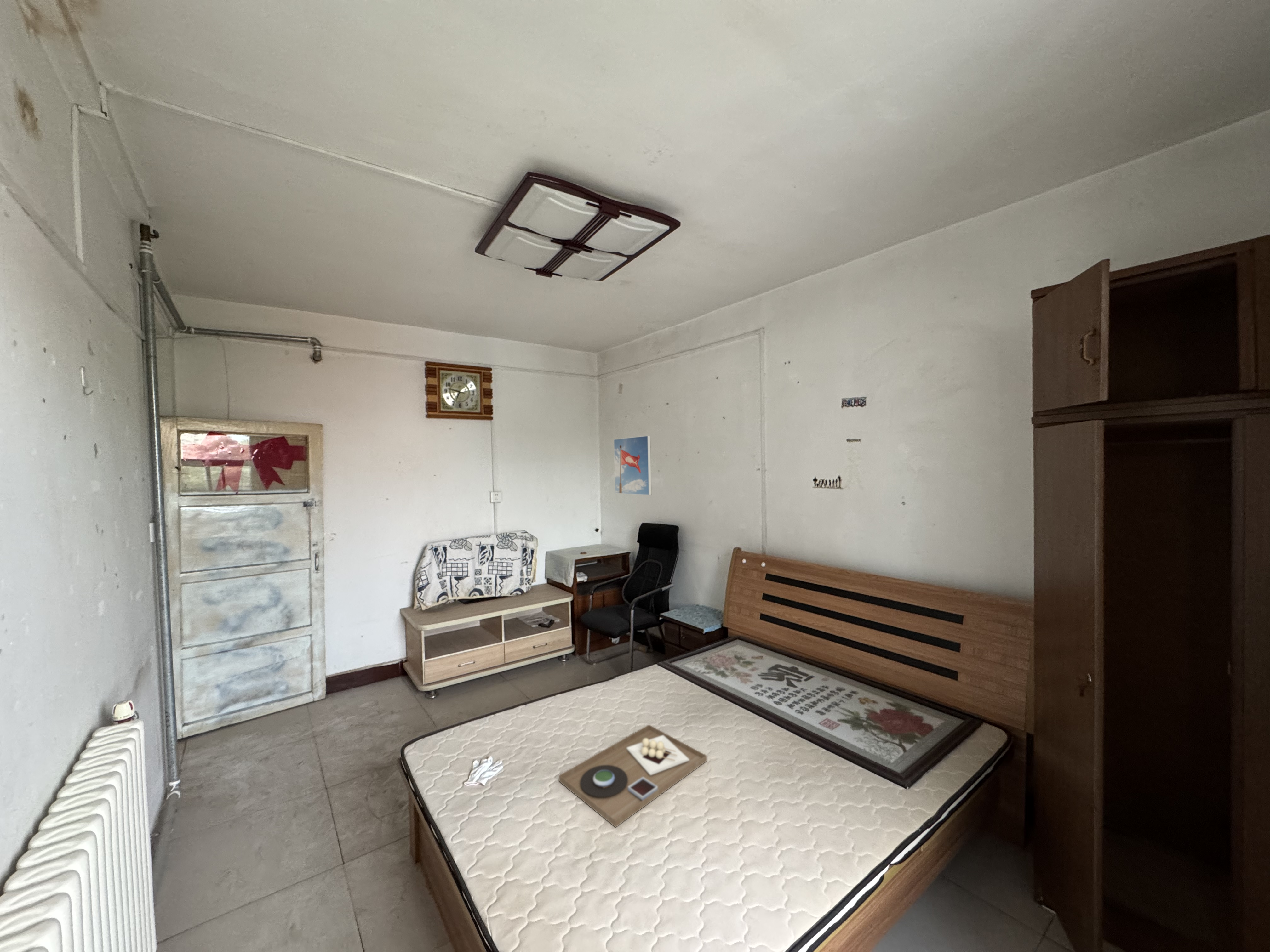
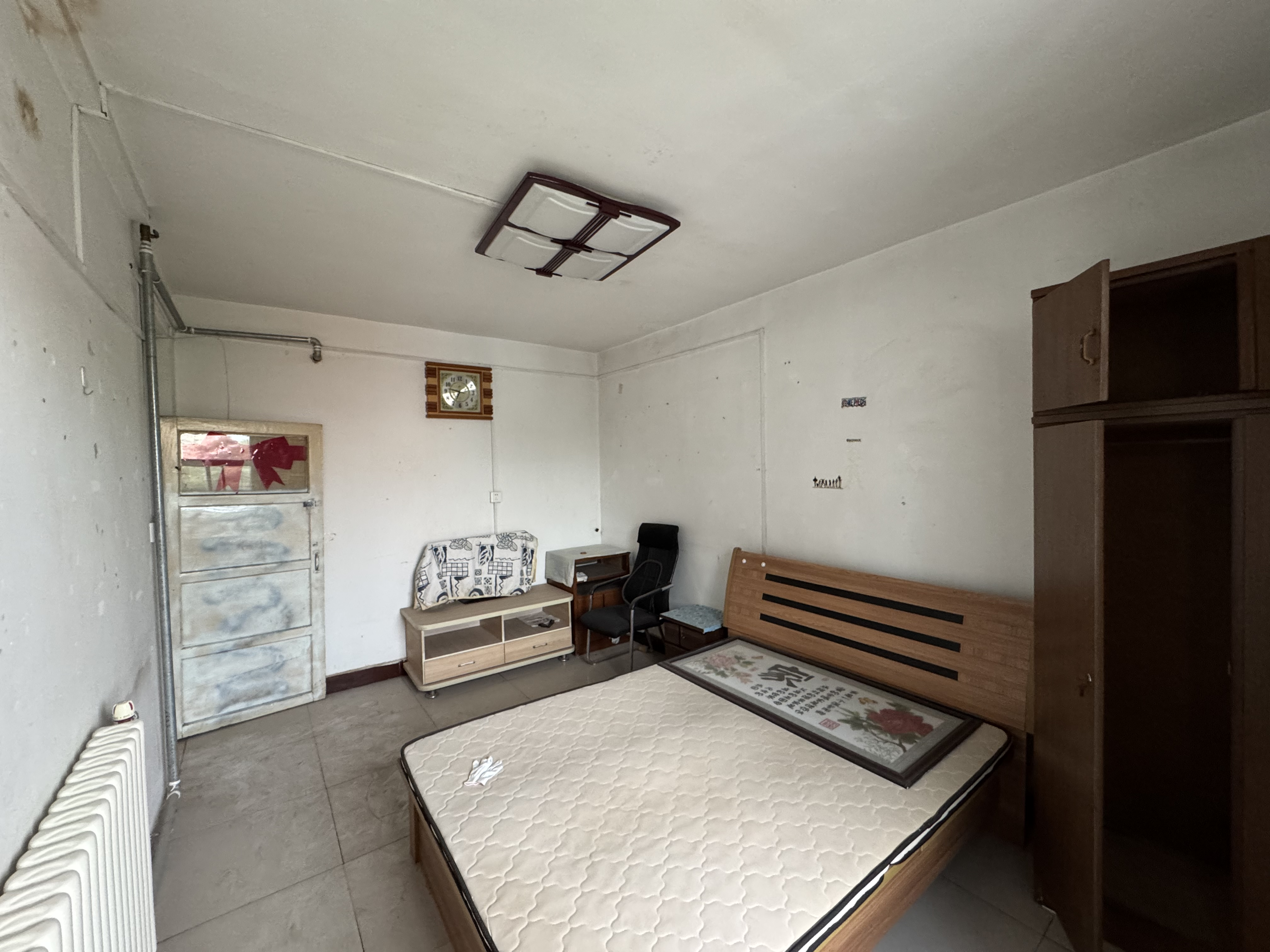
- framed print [614,435,652,496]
- platter [558,724,707,828]
